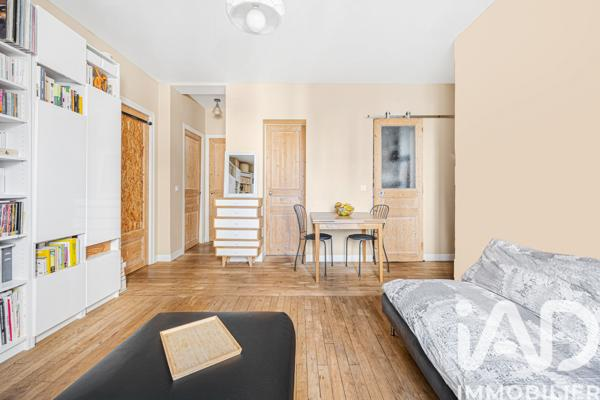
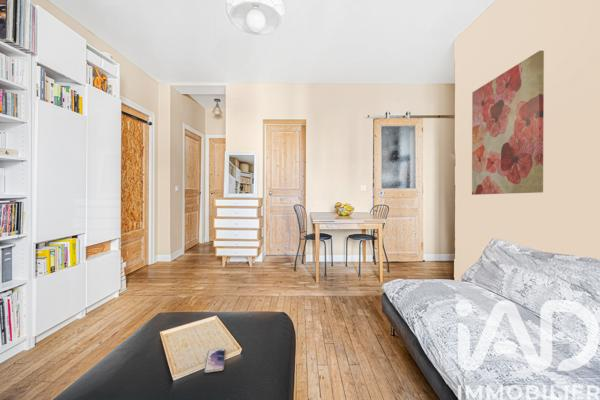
+ smartphone [203,348,226,374]
+ wall art [471,50,545,196]
